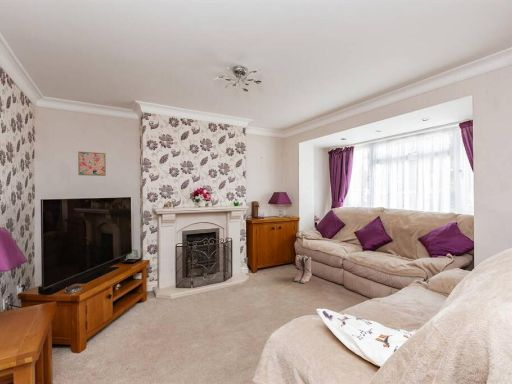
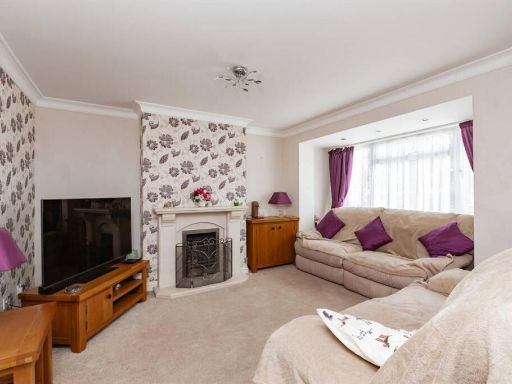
- wall art [77,151,107,177]
- boots [293,254,313,284]
